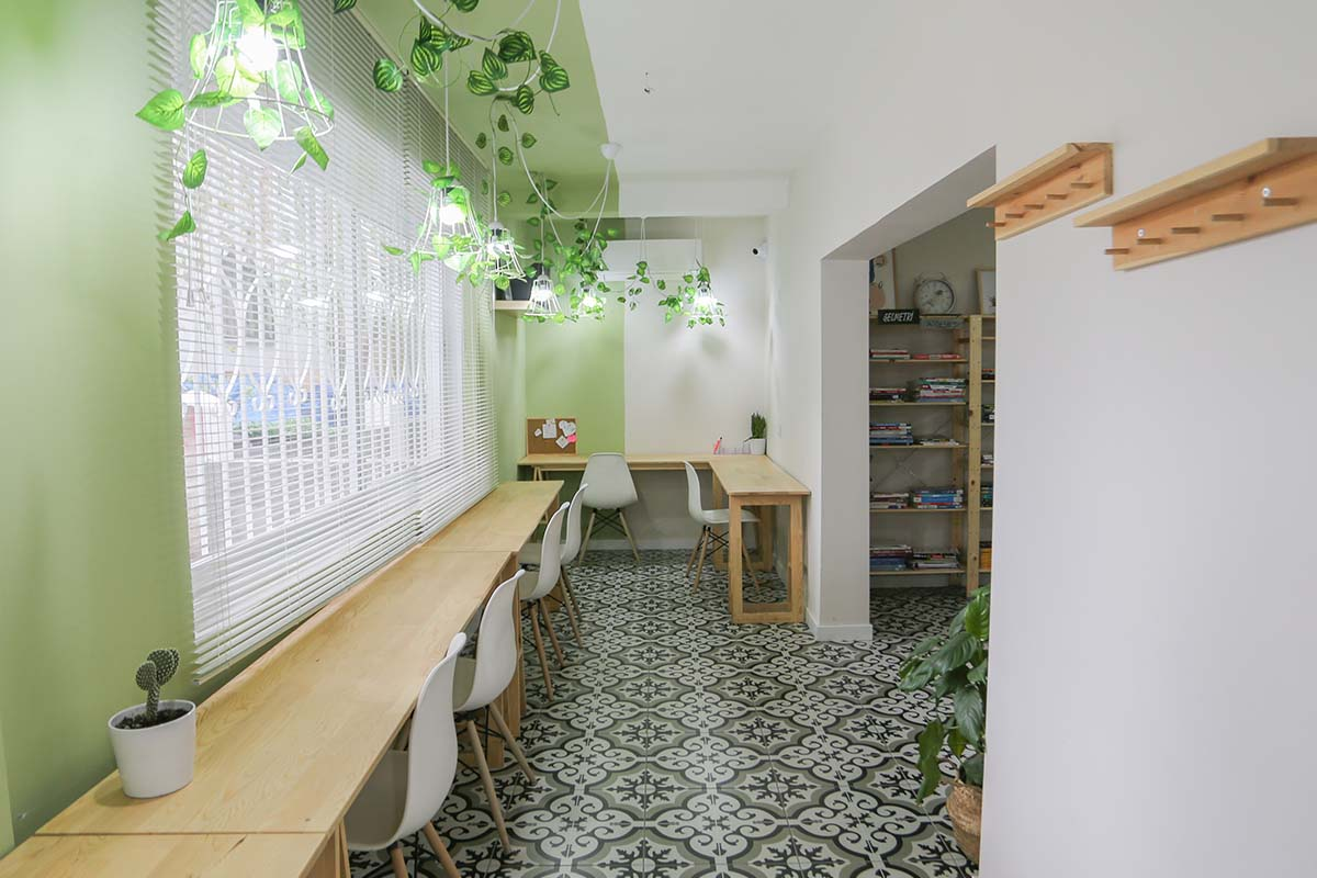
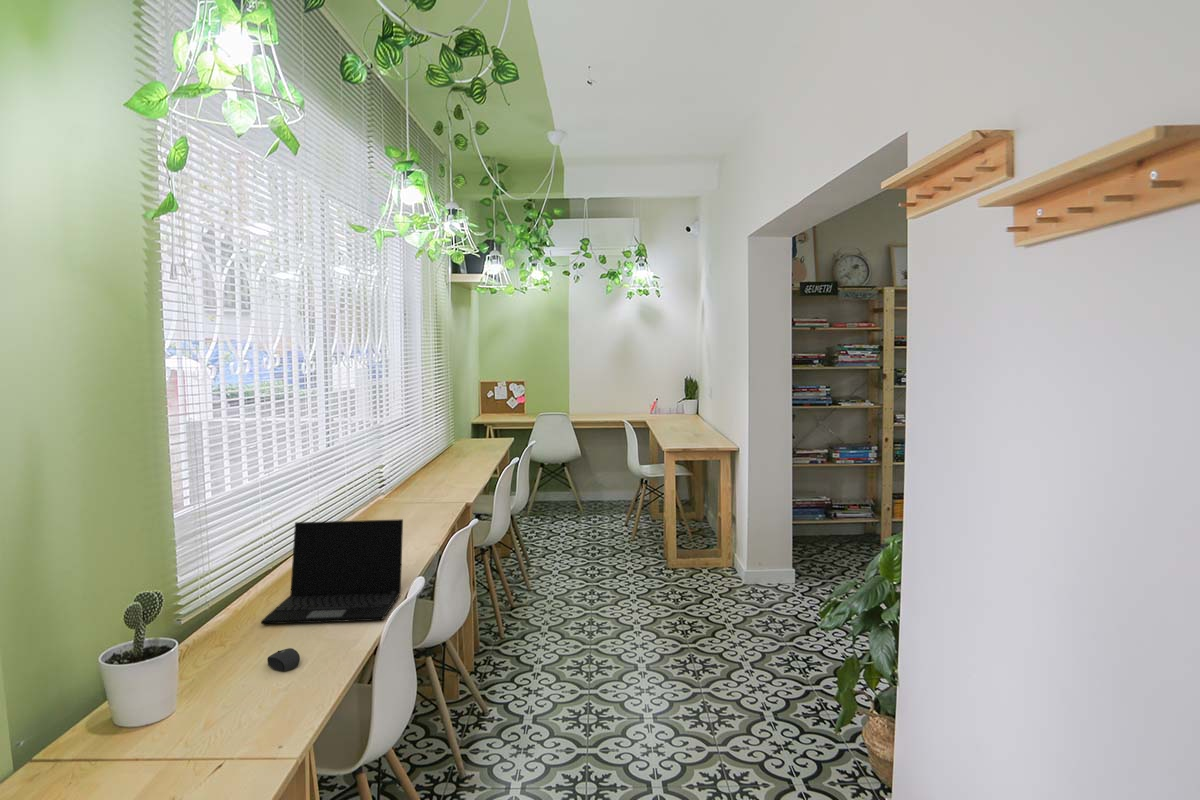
+ mouse [266,647,301,672]
+ laptop [260,518,404,625]
